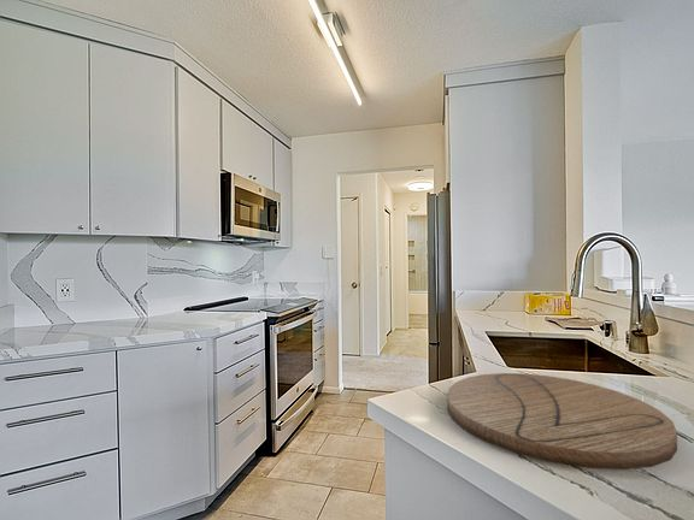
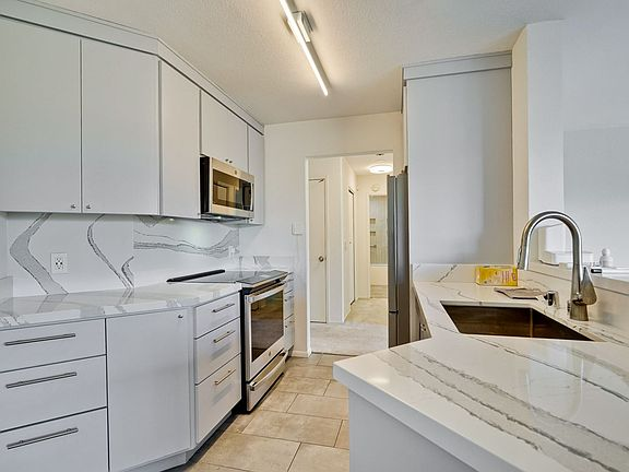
- cutting board [446,372,678,471]
